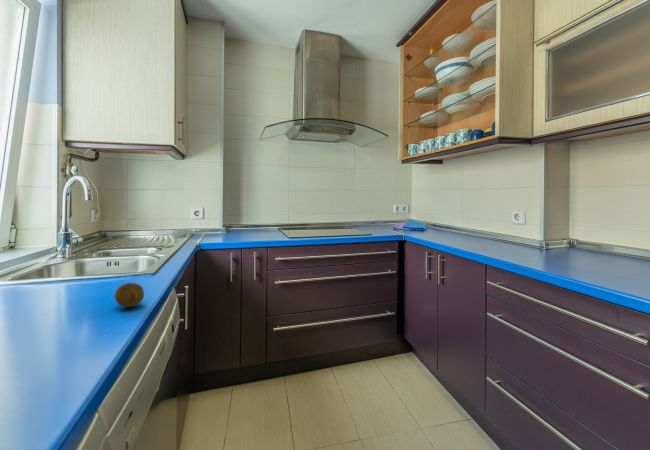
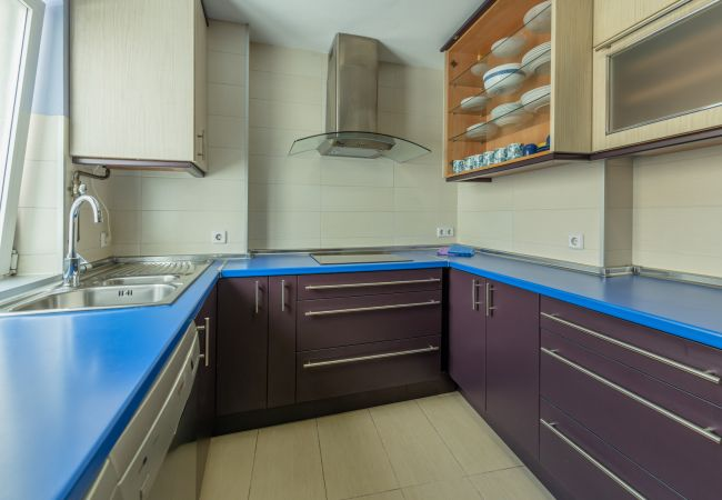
- fruit [114,282,145,308]
